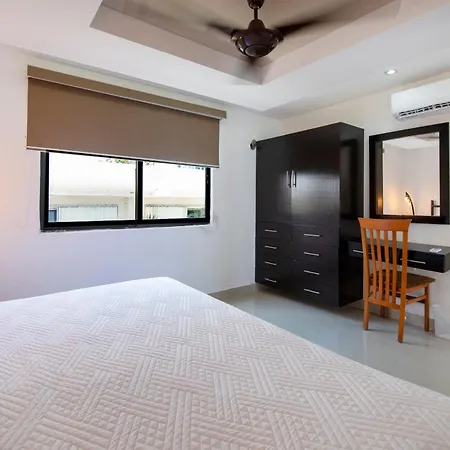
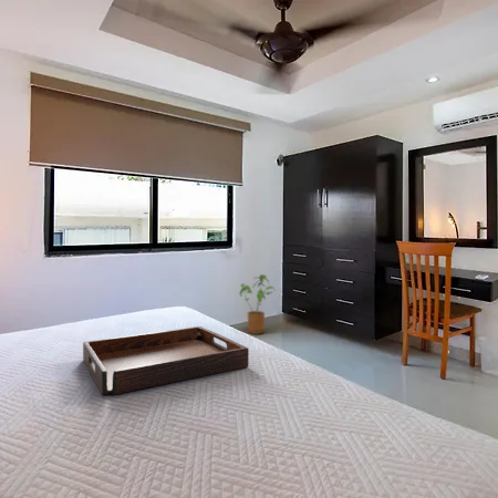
+ house plant [238,273,276,335]
+ serving tray [82,325,250,396]
